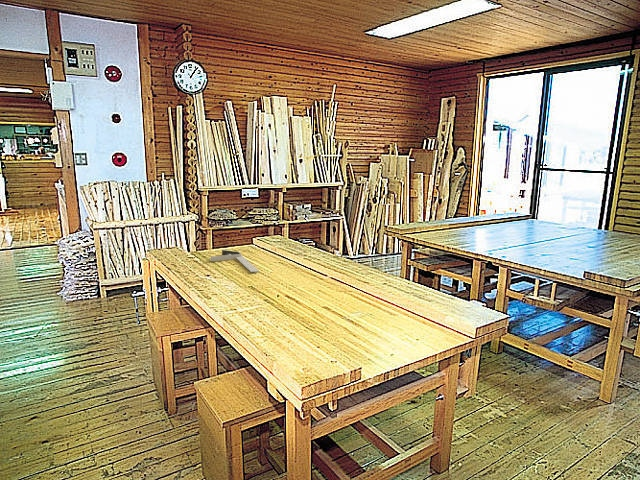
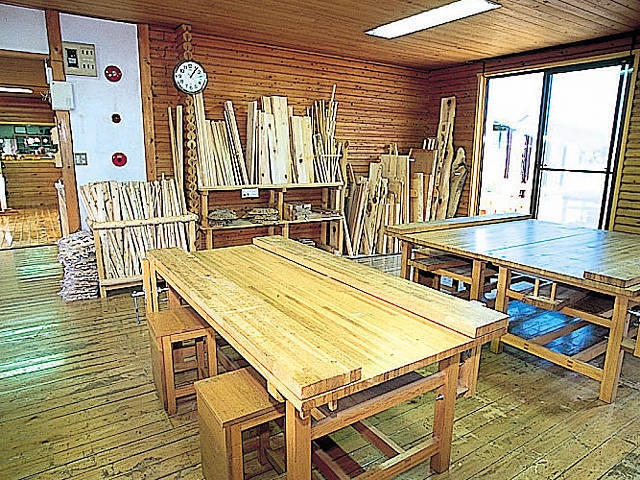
- combination square [209,249,260,273]
